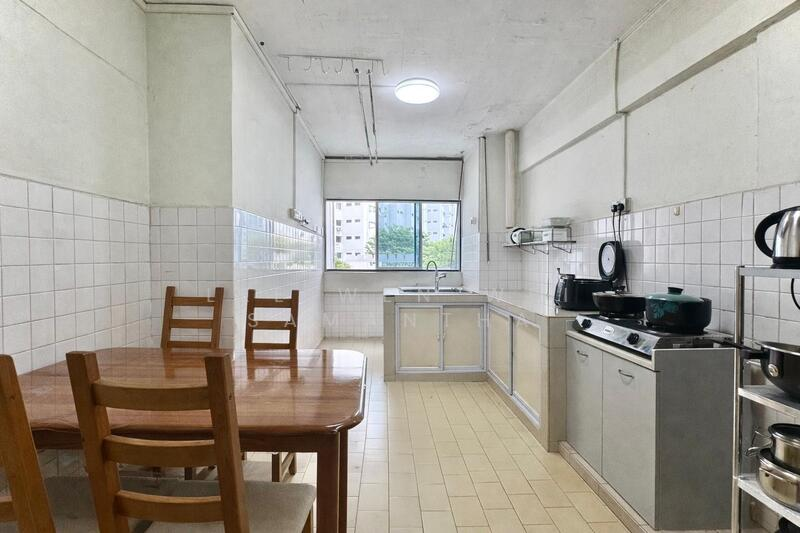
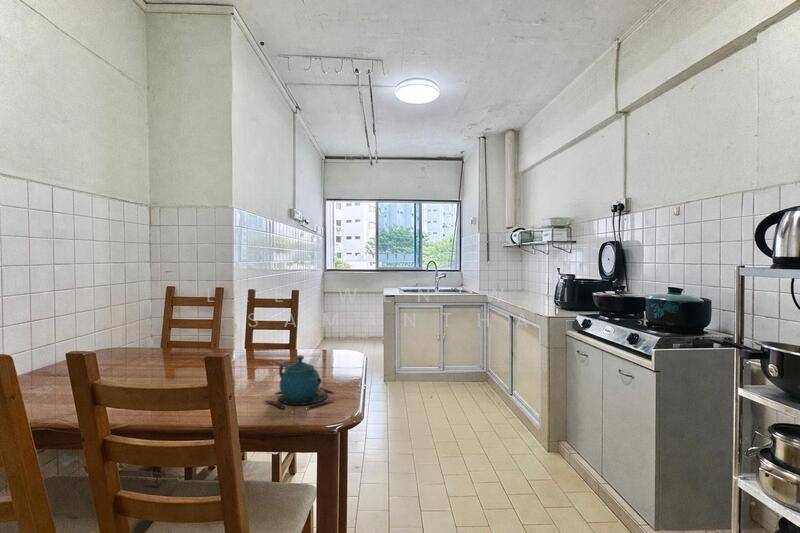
+ teapot [264,354,337,410]
